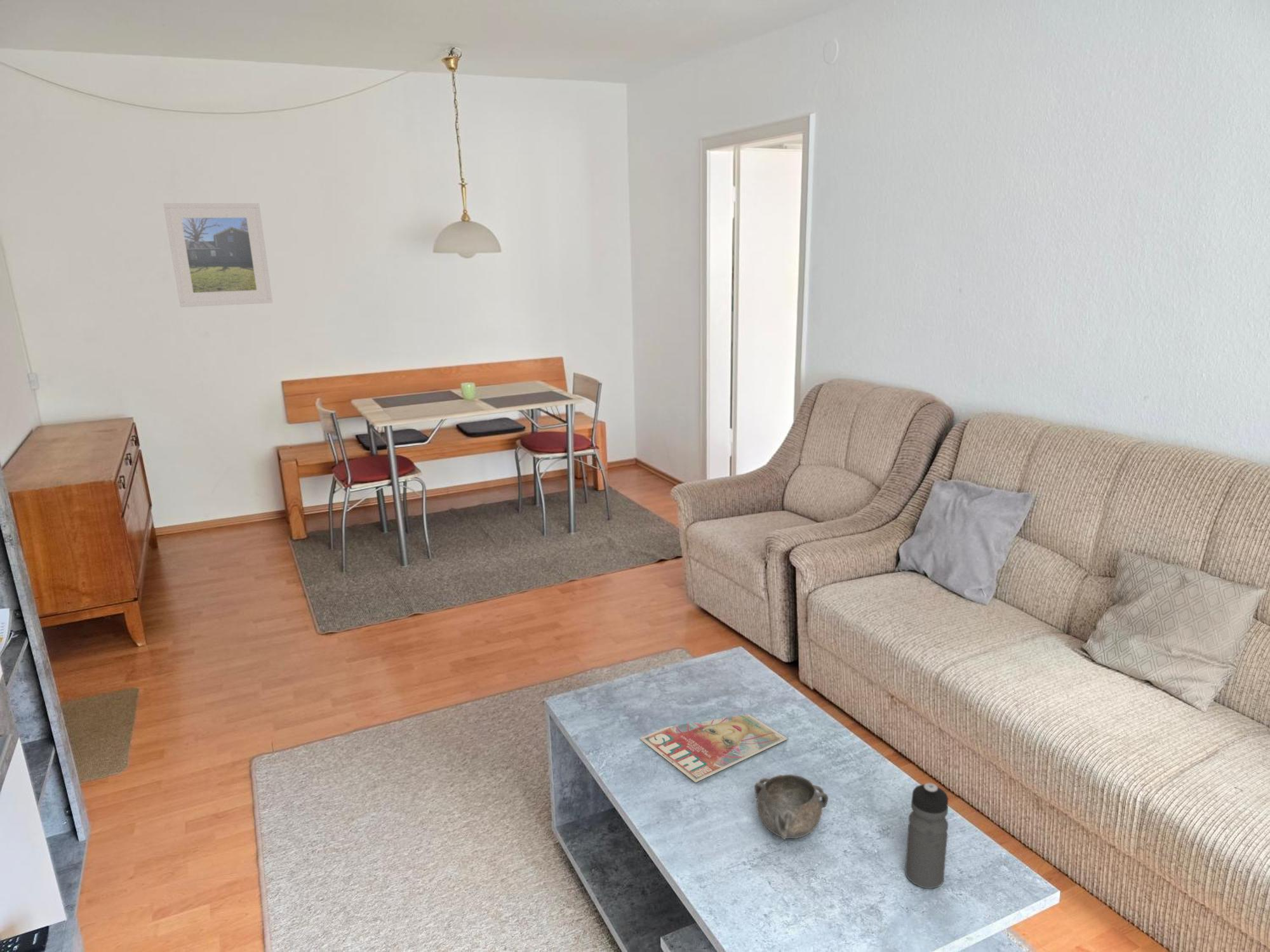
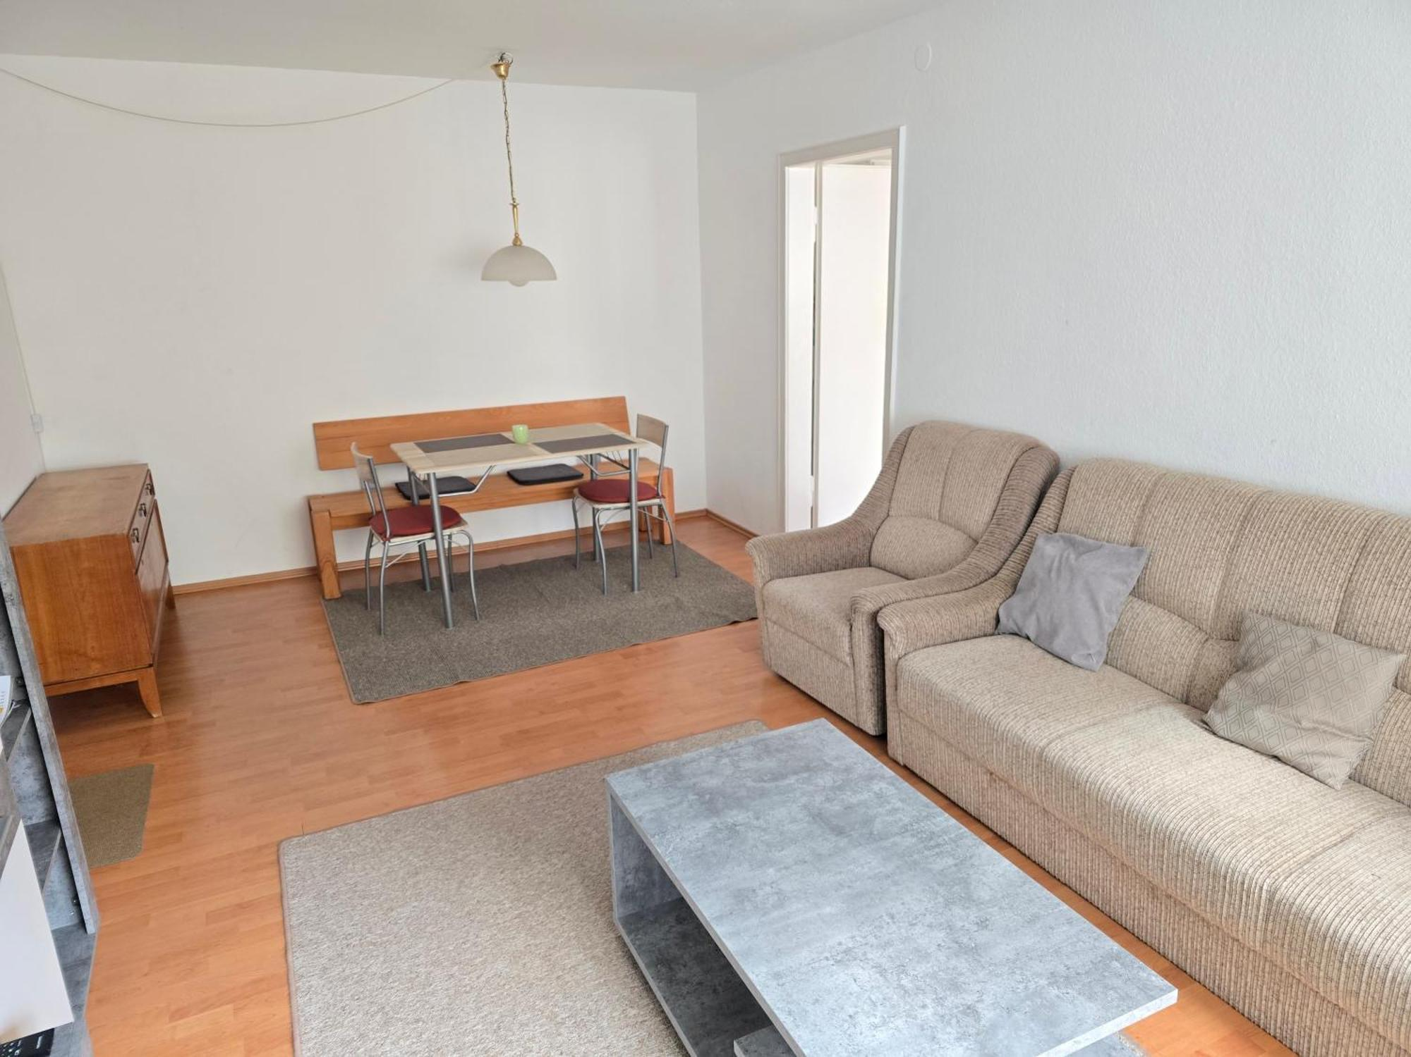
- water bottle [904,783,949,889]
- magazine [639,713,789,783]
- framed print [163,203,273,308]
- decorative bowl [754,774,829,840]
